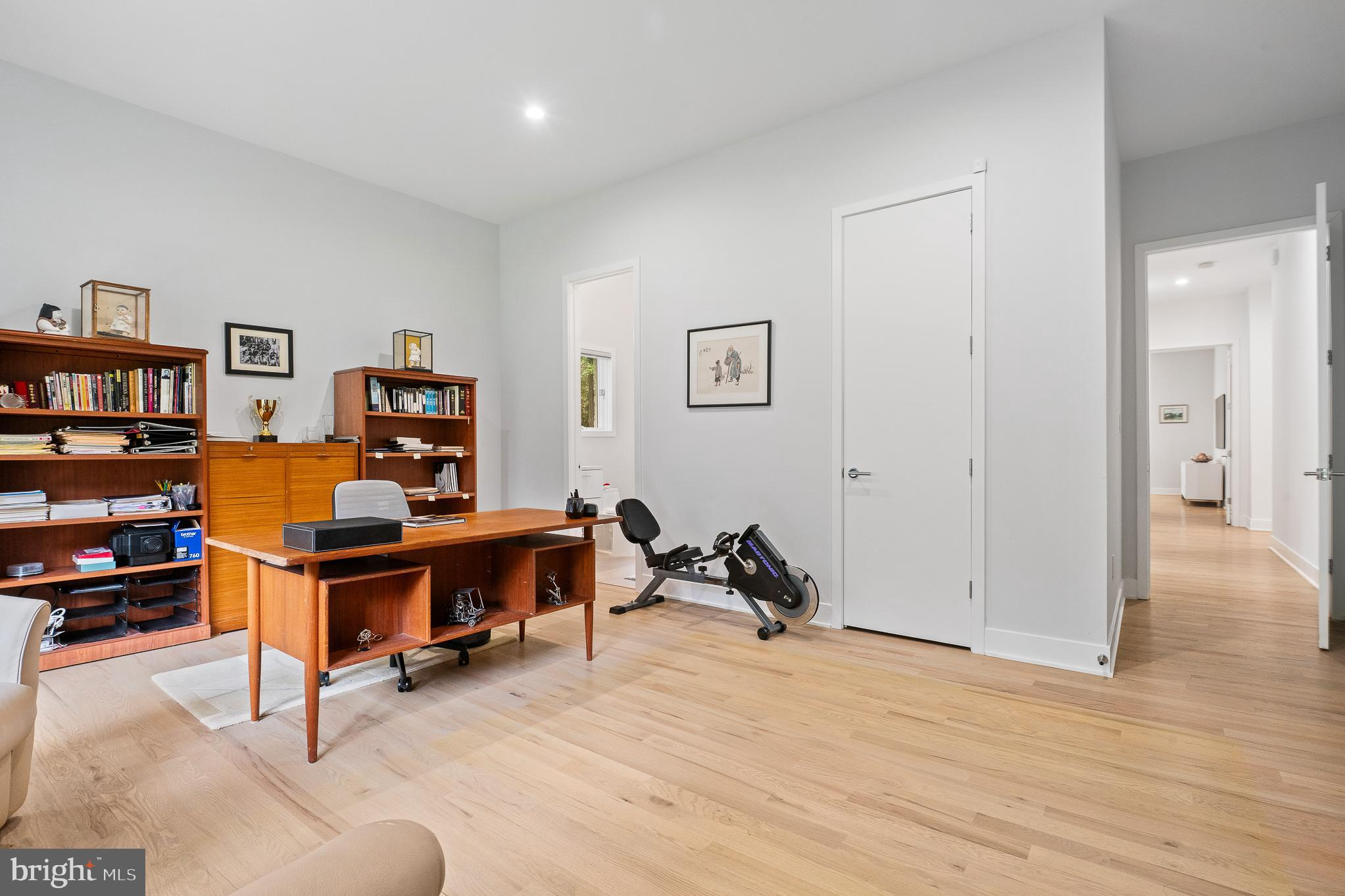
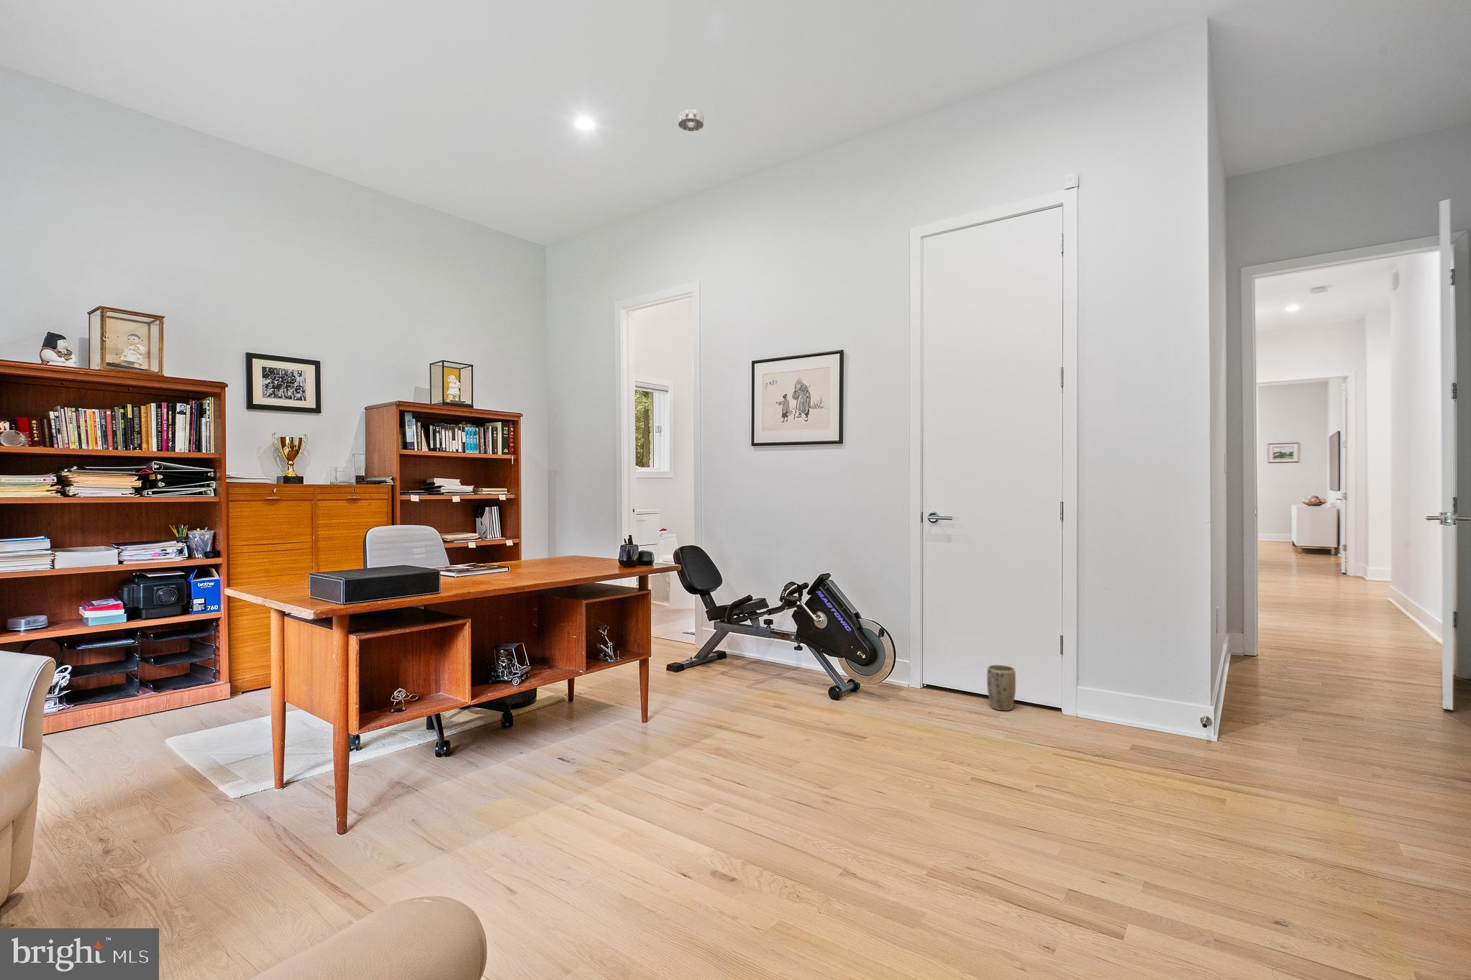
+ plant pot [986,664,1016,711]
+ smoke detector [678,108,704,131]
